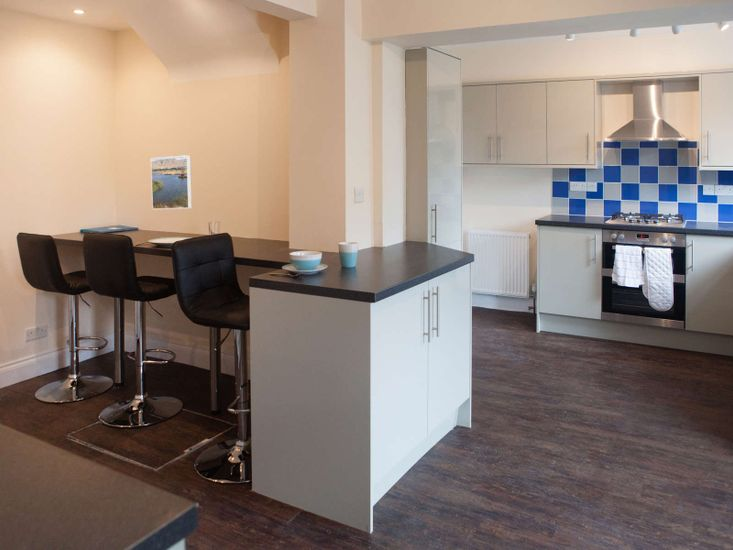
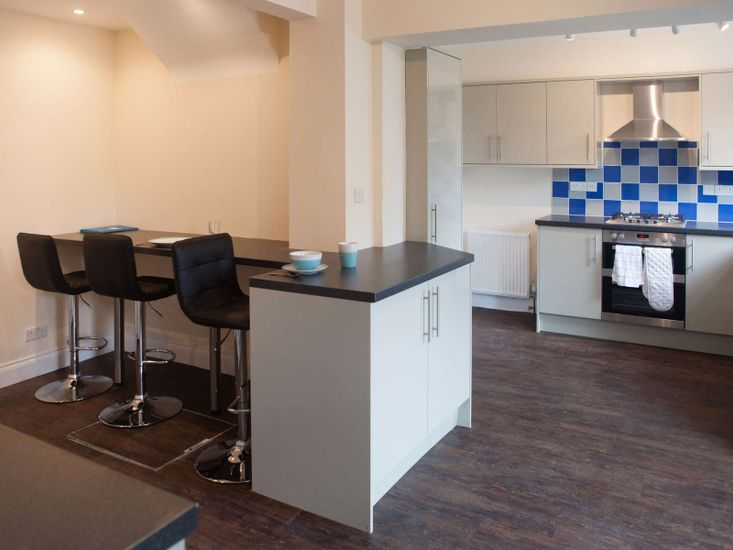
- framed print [150,154,193,210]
